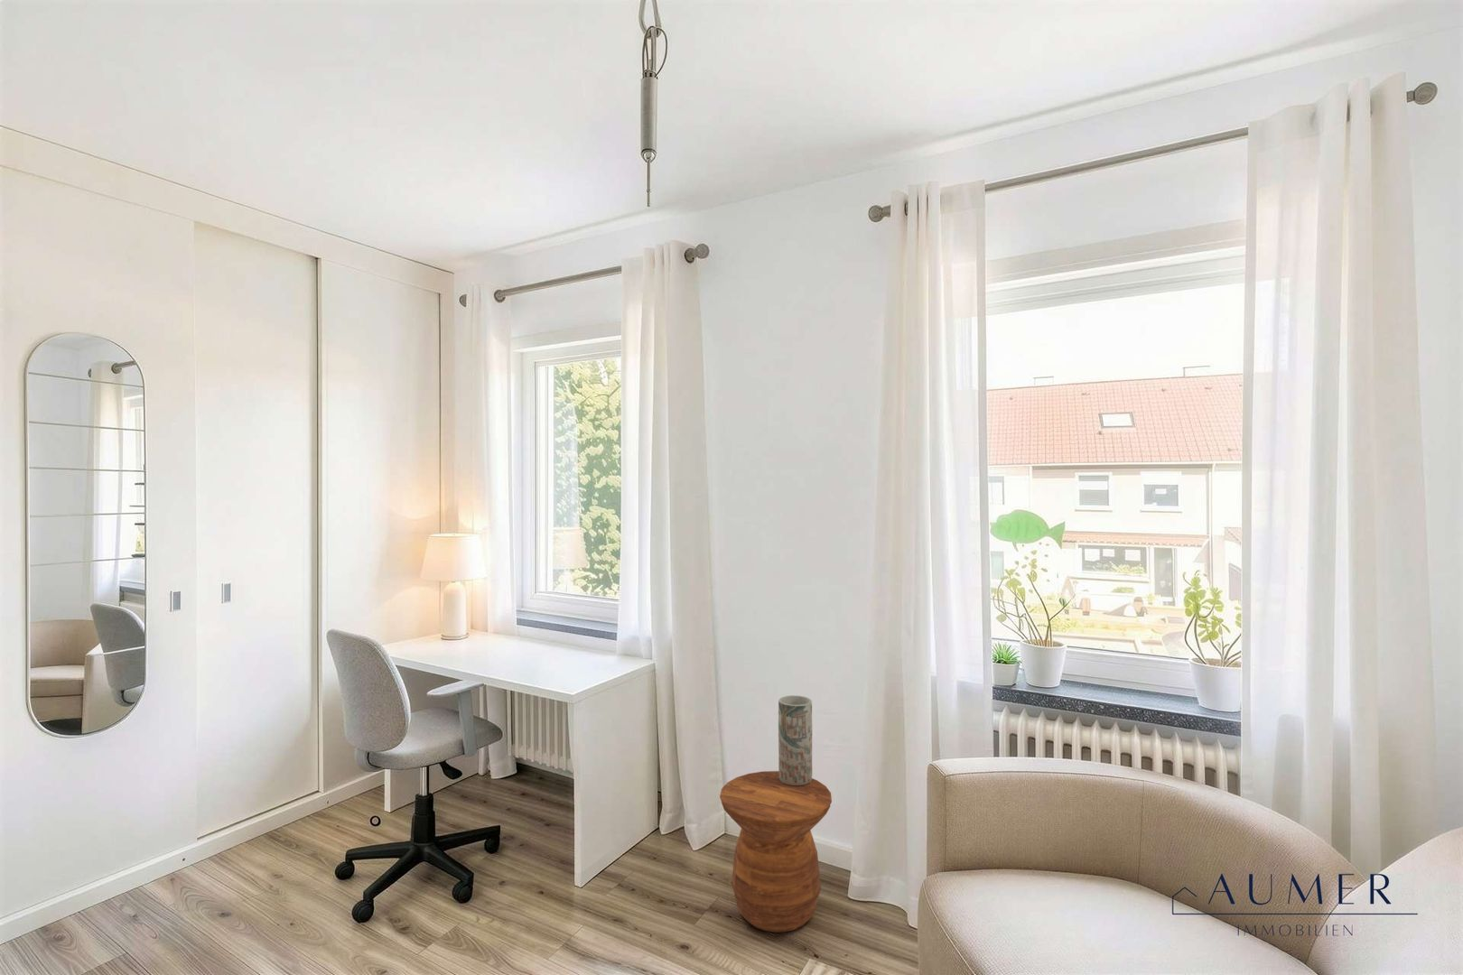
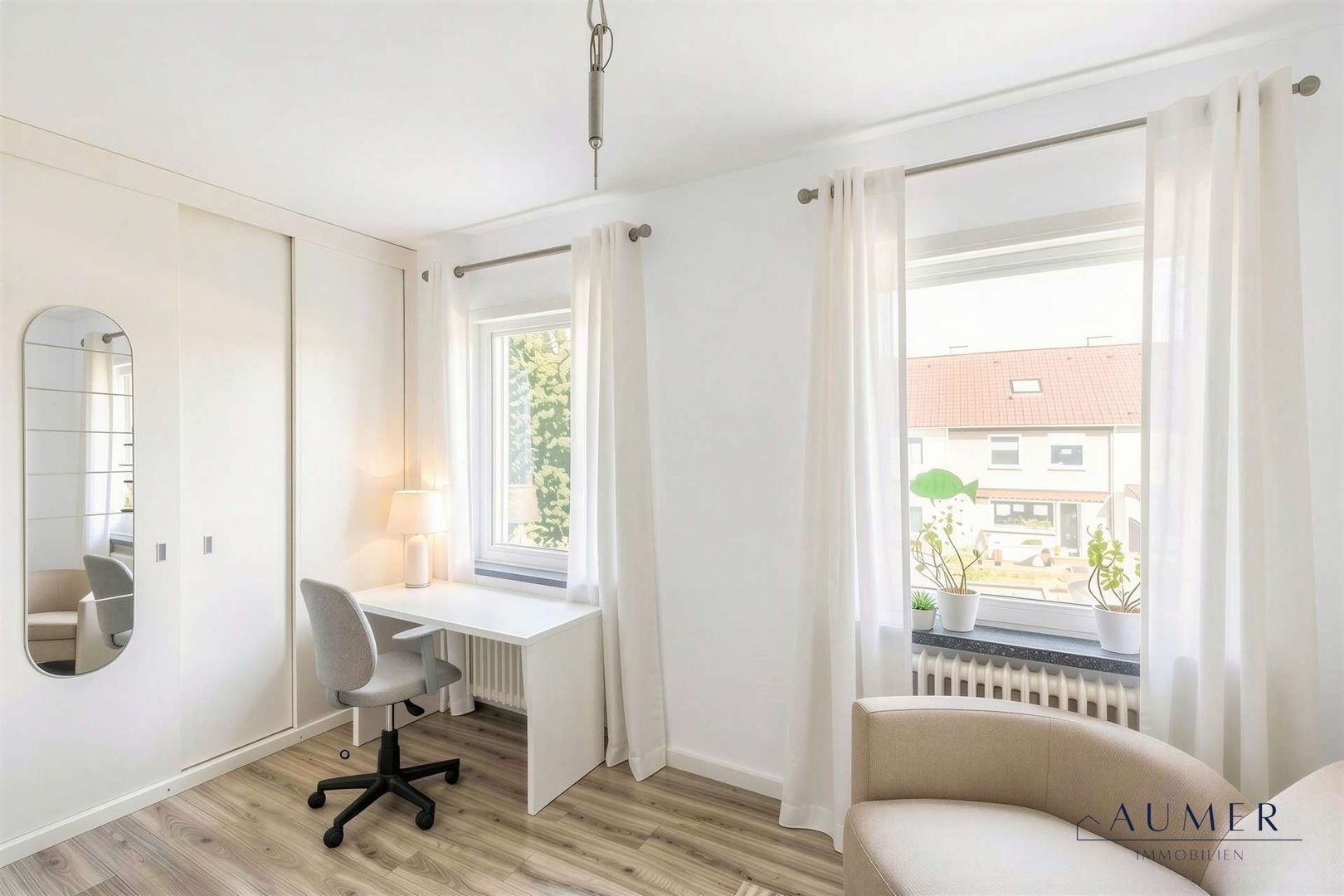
- side table [718,770,833,934]
- vase [777,694,813,787]
